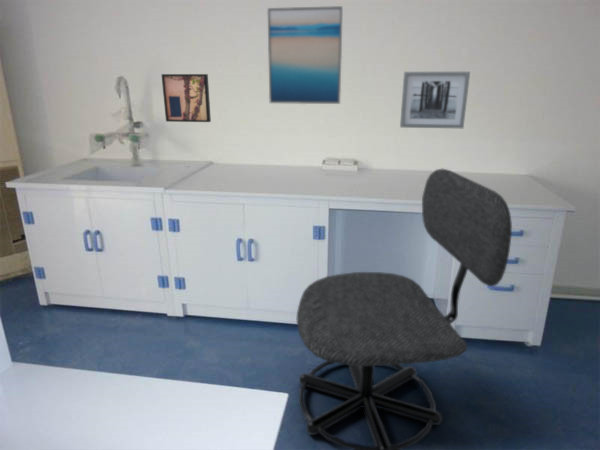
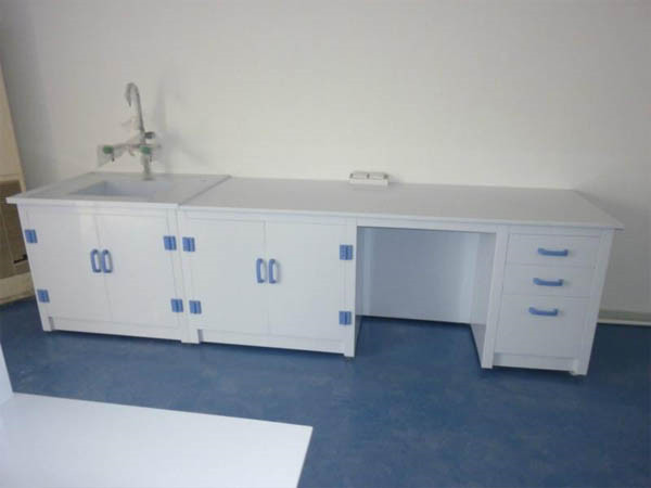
- office chair [296,168,513,450]
- wall art [160,73,212,123]
- wall art [267,5,344,105]
- wall art [399,71,471,129]
